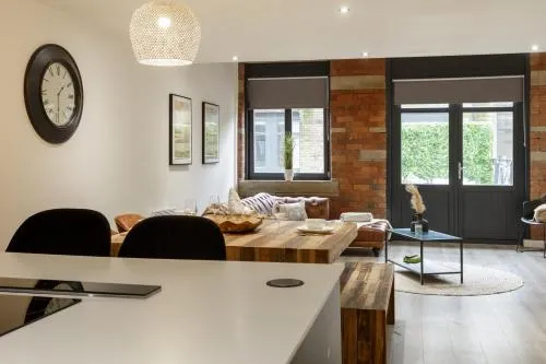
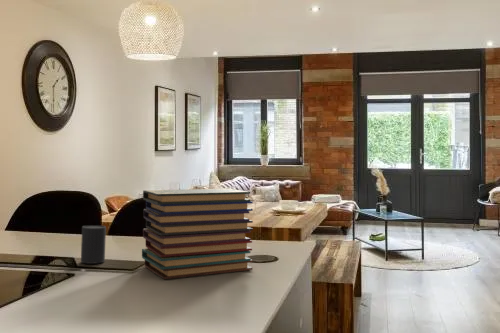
+ book stack [141,188,254,280]
+ cup [80,224,107,265]
